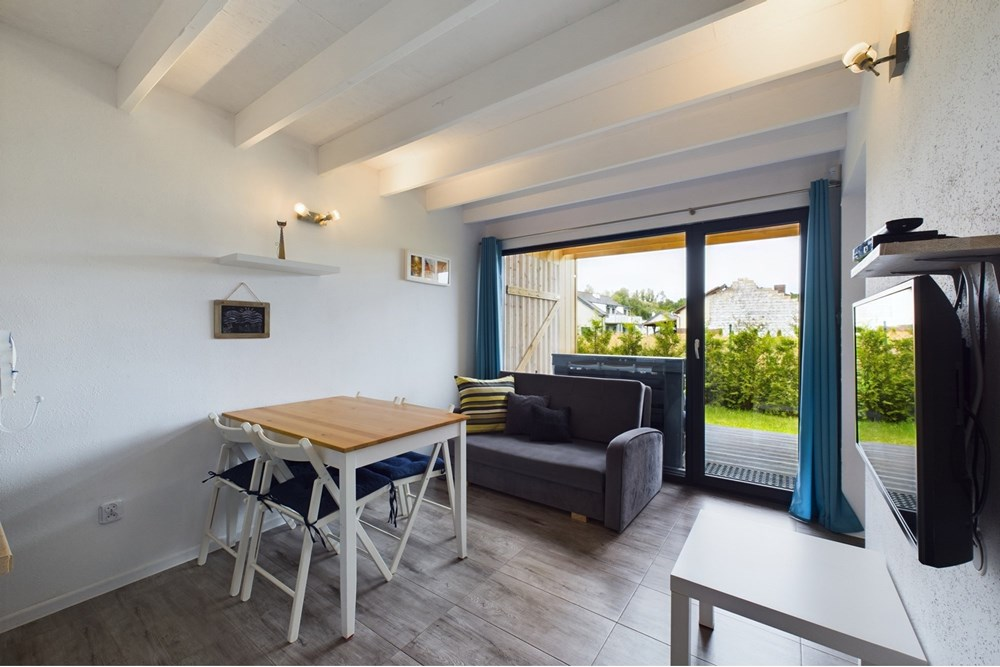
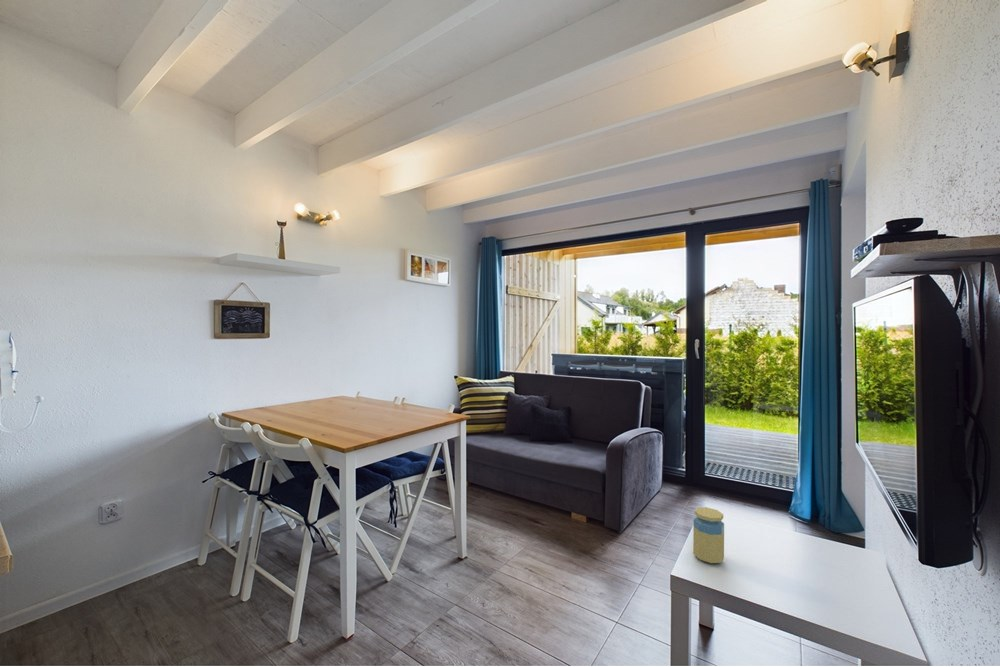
+ jar [692,506,725,564]
